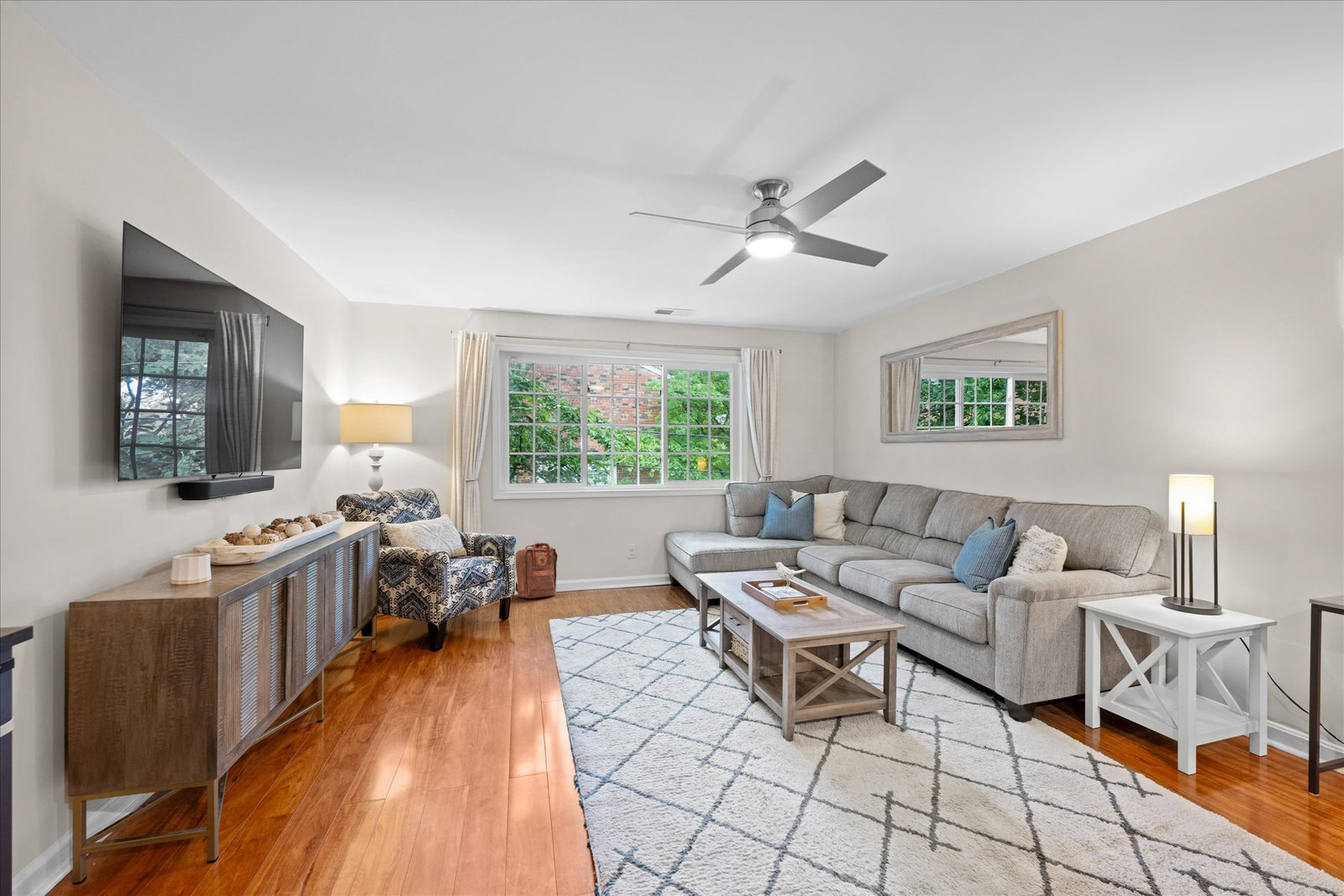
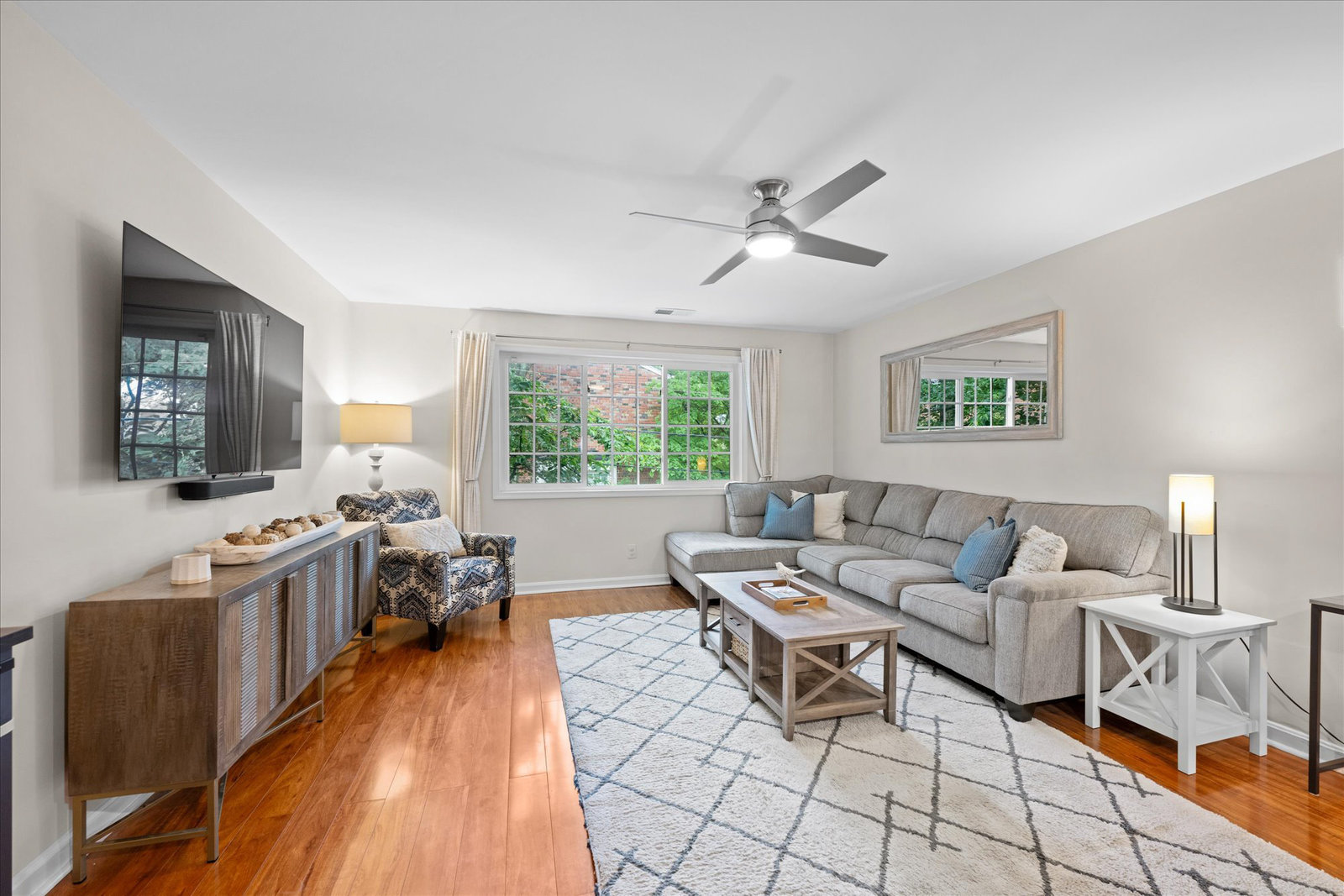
- backpack [515,542,559,600]
